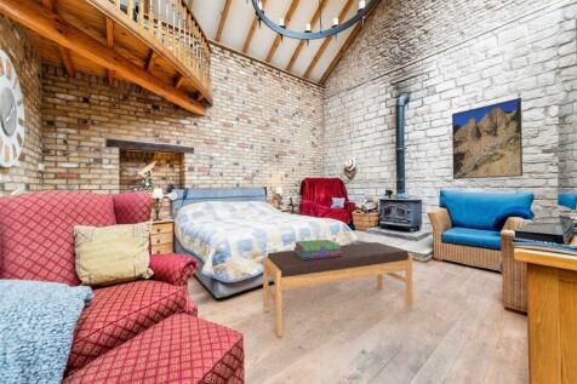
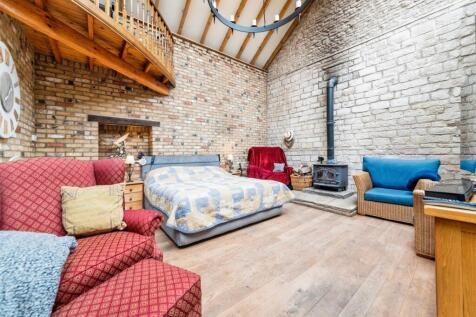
- bench [262,241,415,338]
- stack of books [292,239,342,259]
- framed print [451,97,524,180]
